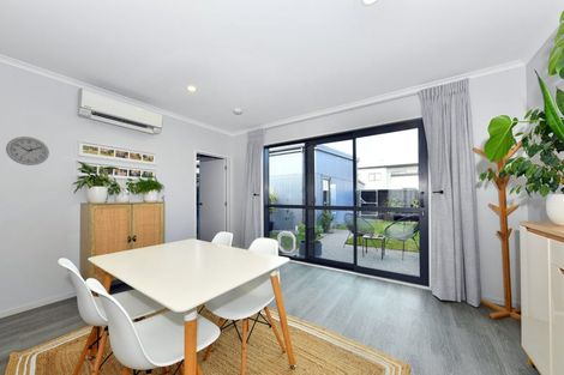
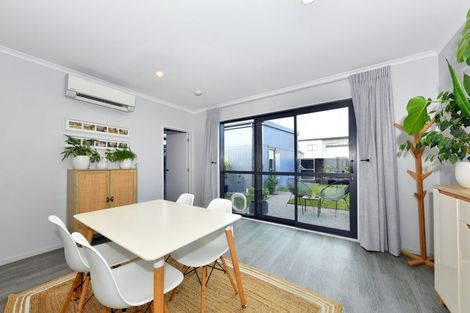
- wall clock [5,135,50,167]
